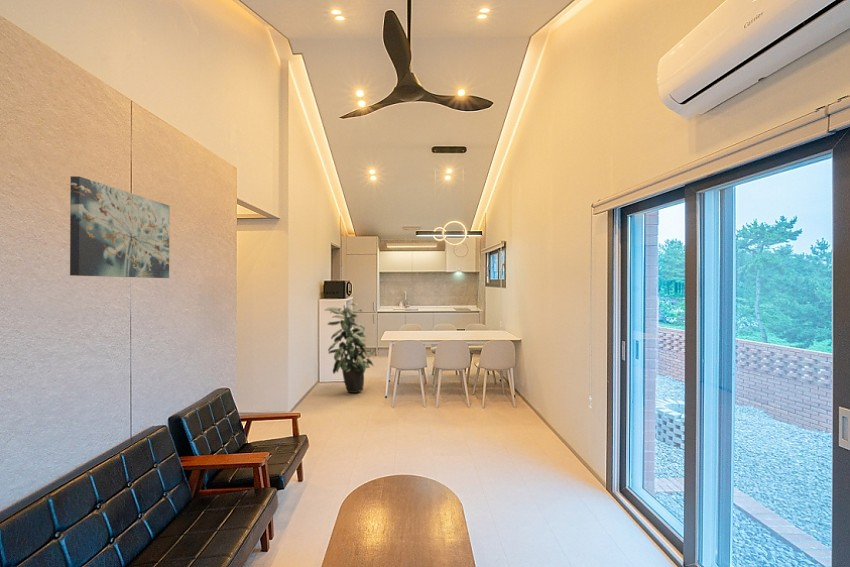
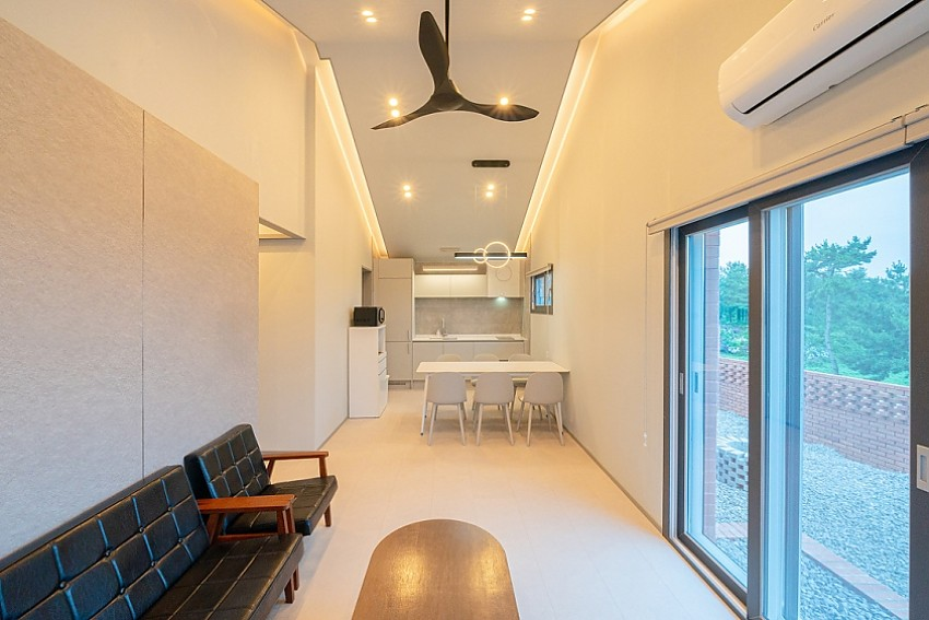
- wall art [69,175,171,279]
- indoor plant [324,302,377,394]
